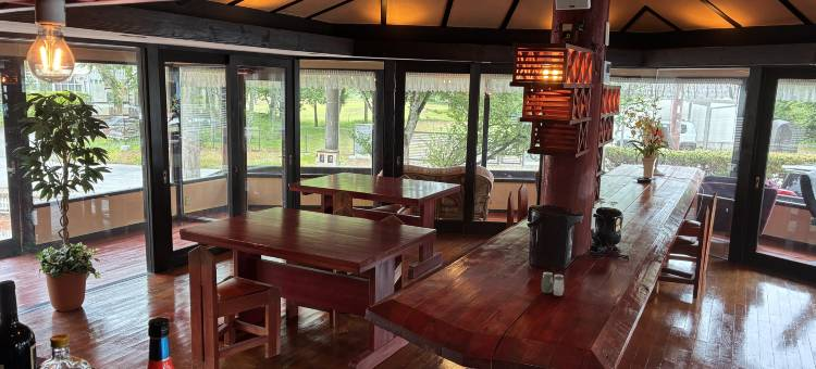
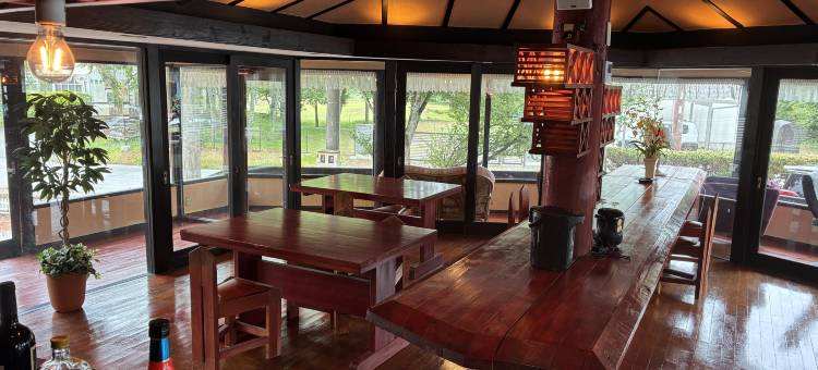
- salt and pepper shaker [541,271,565,296]
